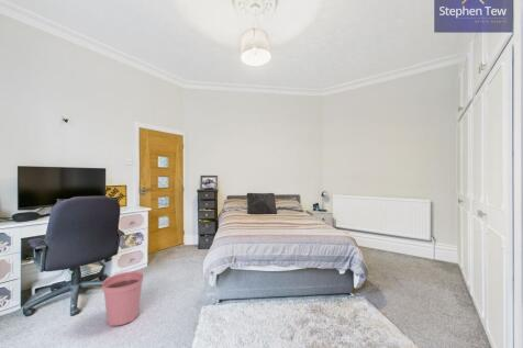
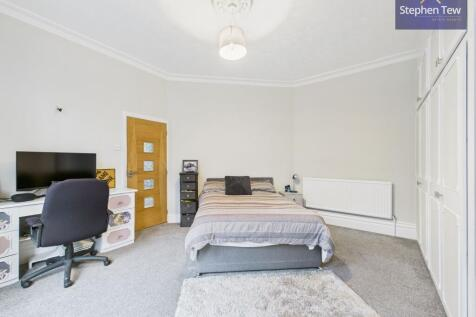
- plant pot [101,270,145,327]
